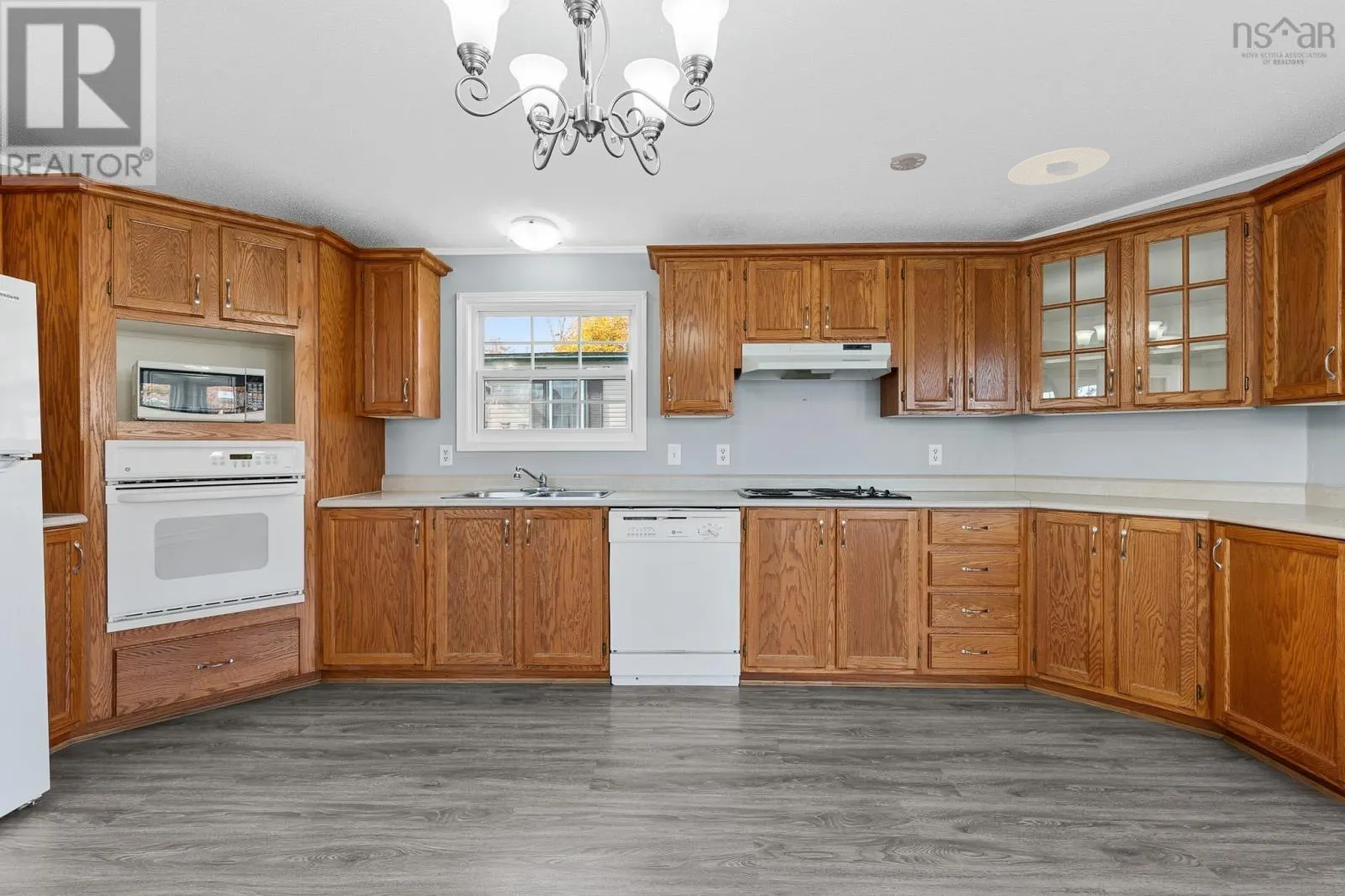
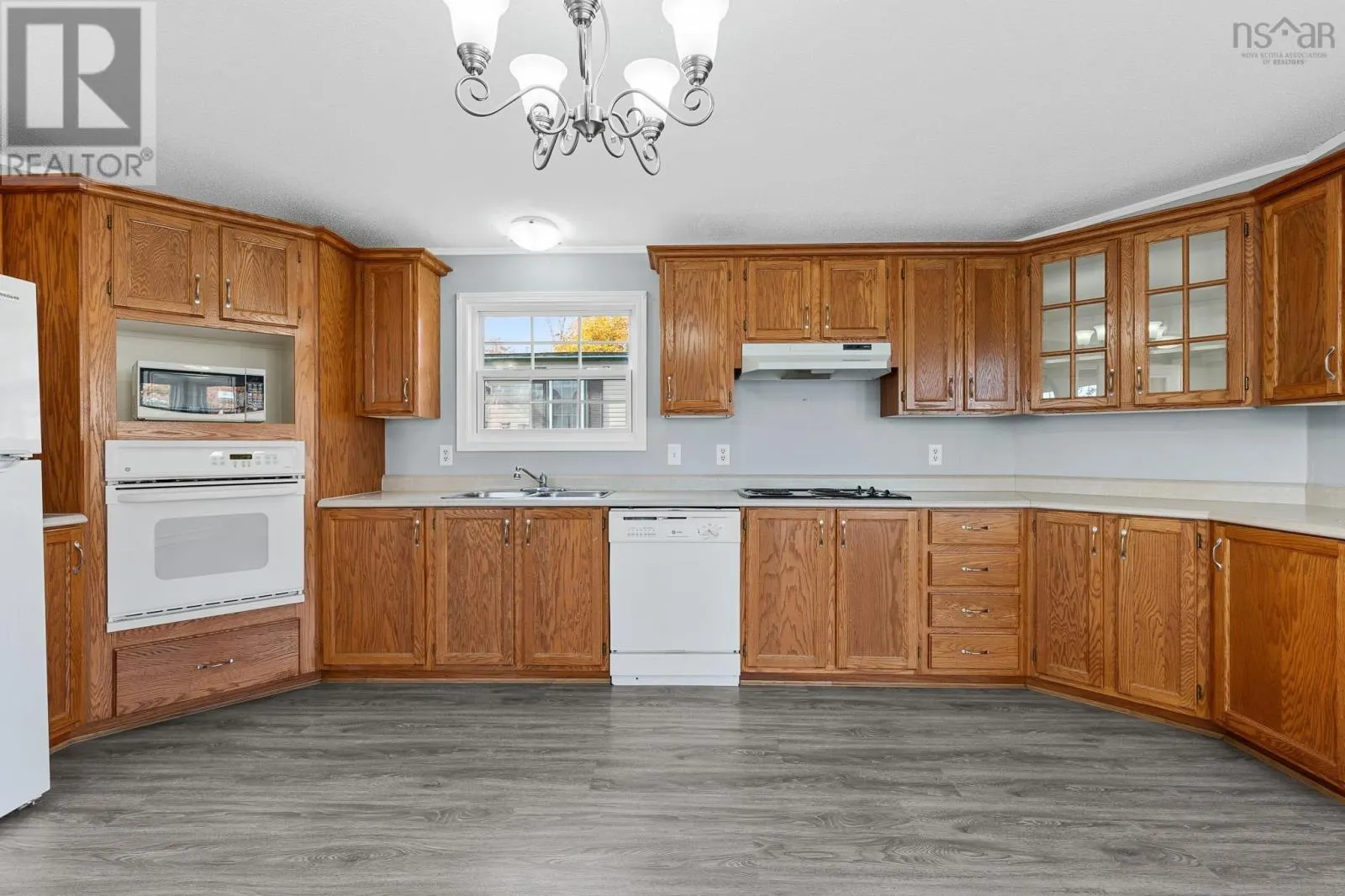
- recessed light [1007,146,1110,186]
- smoke detector [889,152,927,171]
